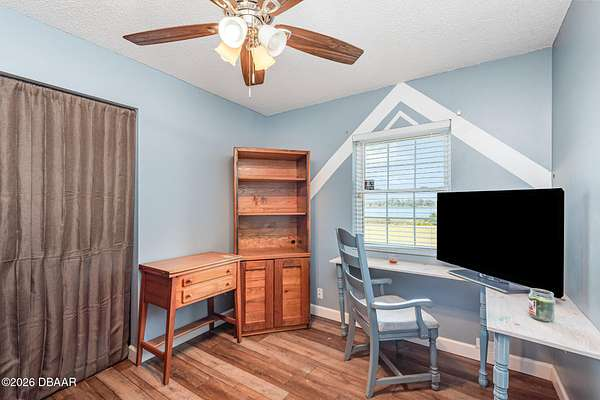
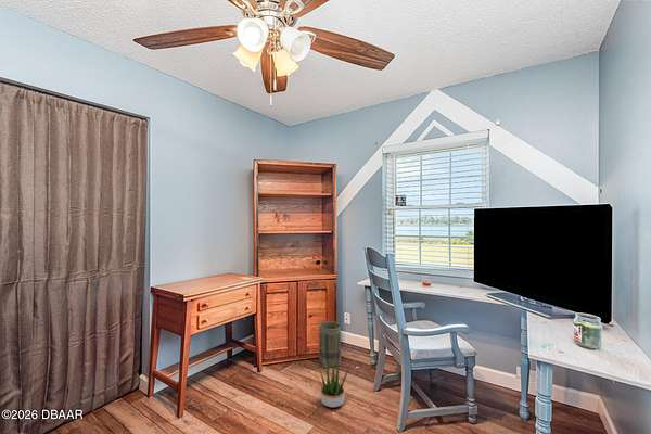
+ potted plant [315,358,353,409]
+ basket [318,320,342,369]
